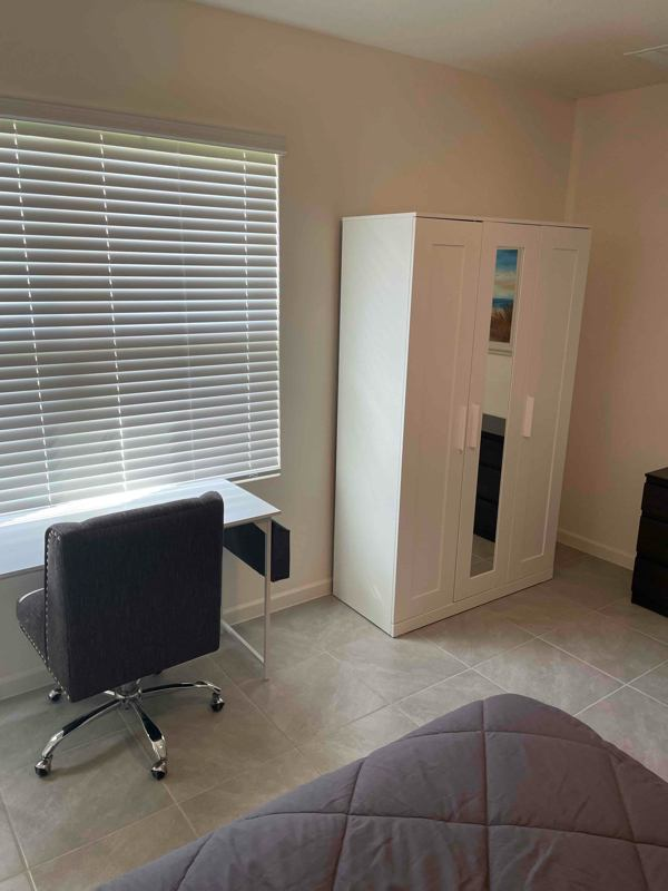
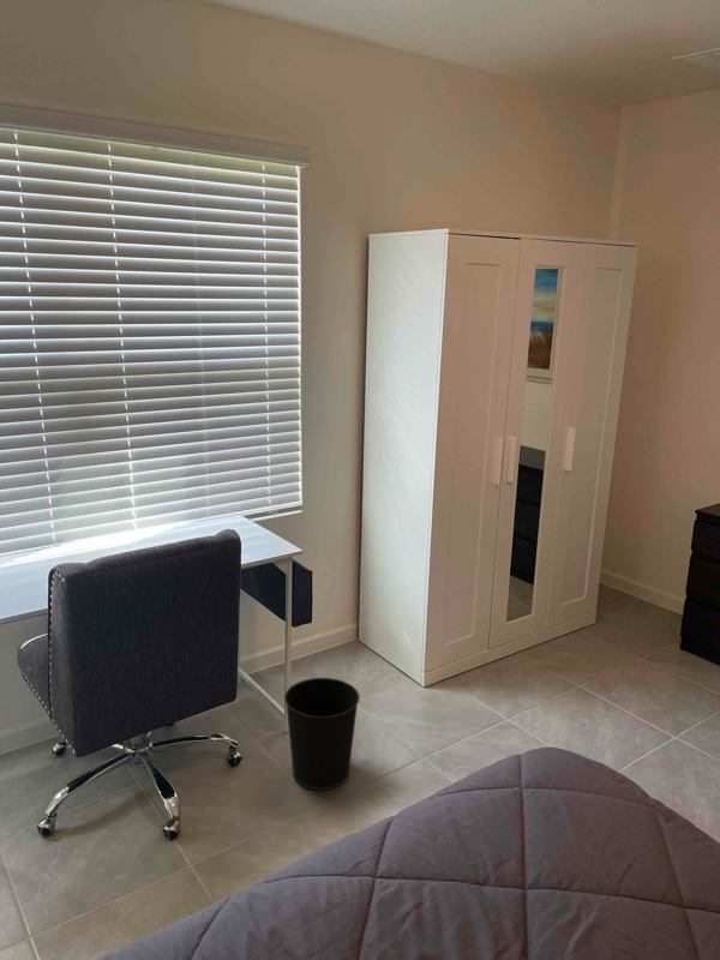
+ wastebasket [283,677,361,792]
